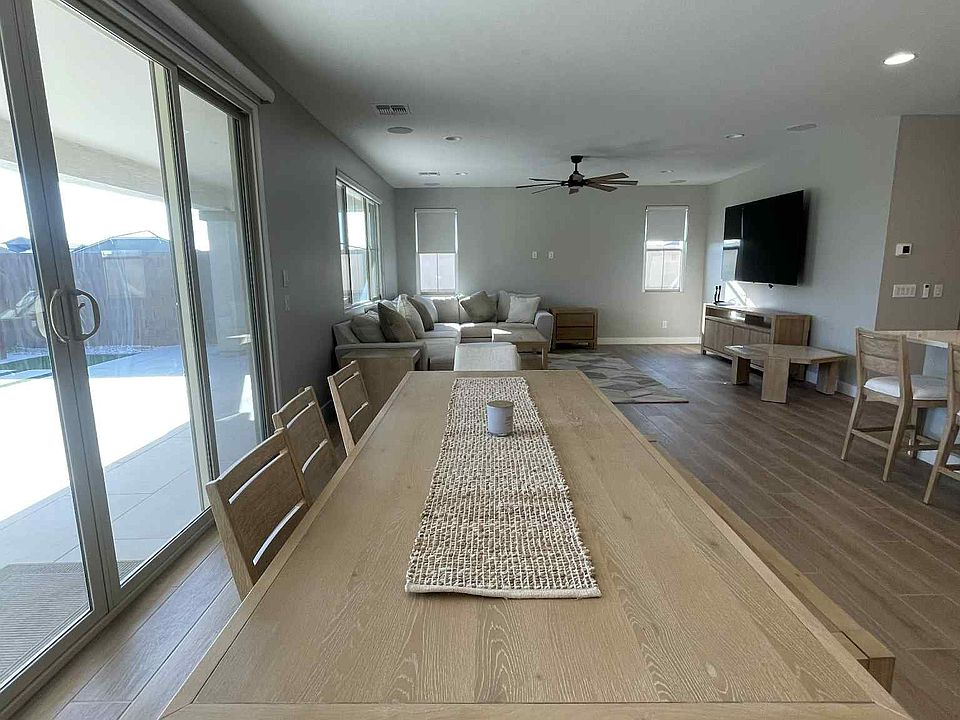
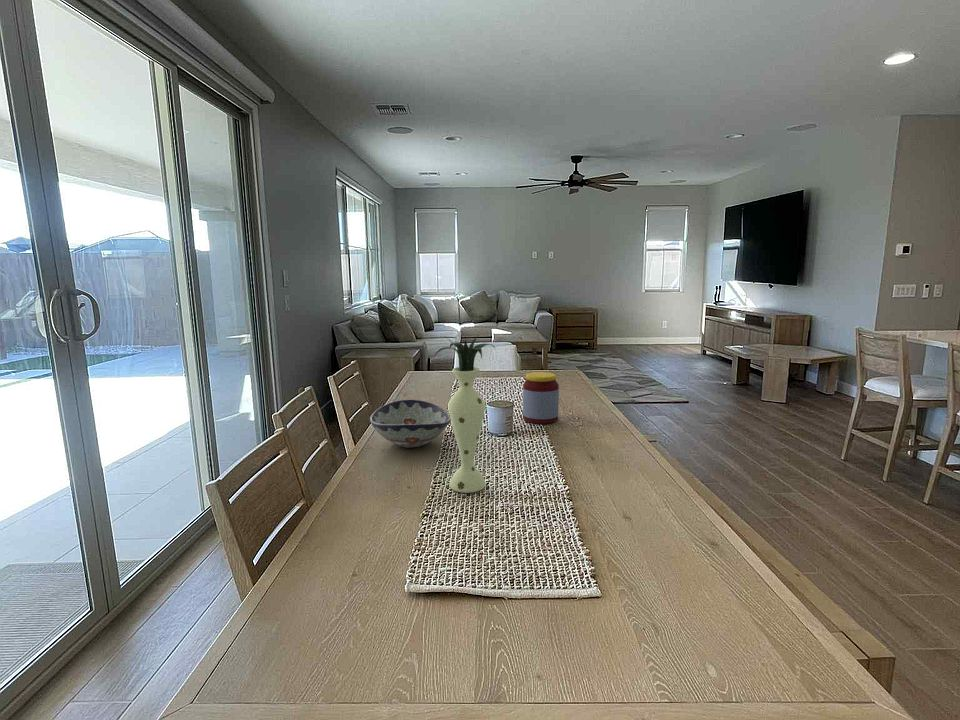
+ vase [432,333,496,494]
+ decorative bowl [369,399,451,449]
+ jar [522,371,560,425]
